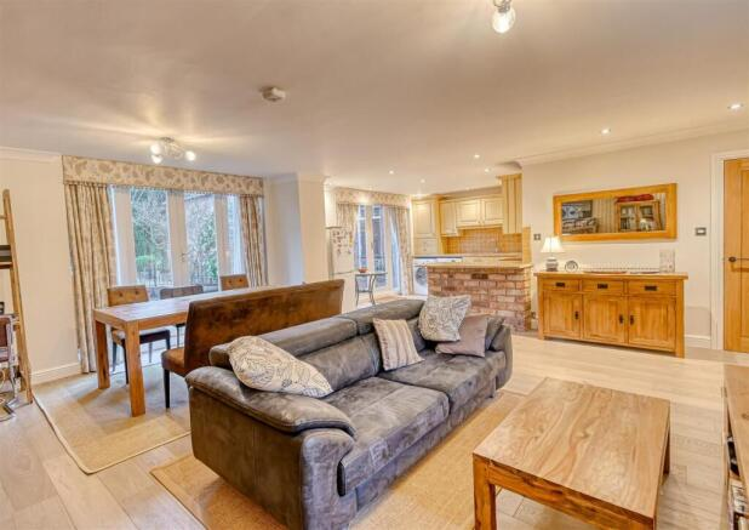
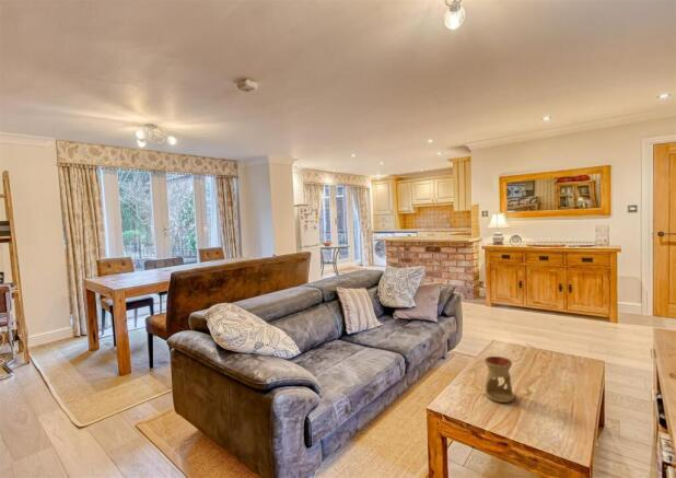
+ oil burner [483,355,515,404]
